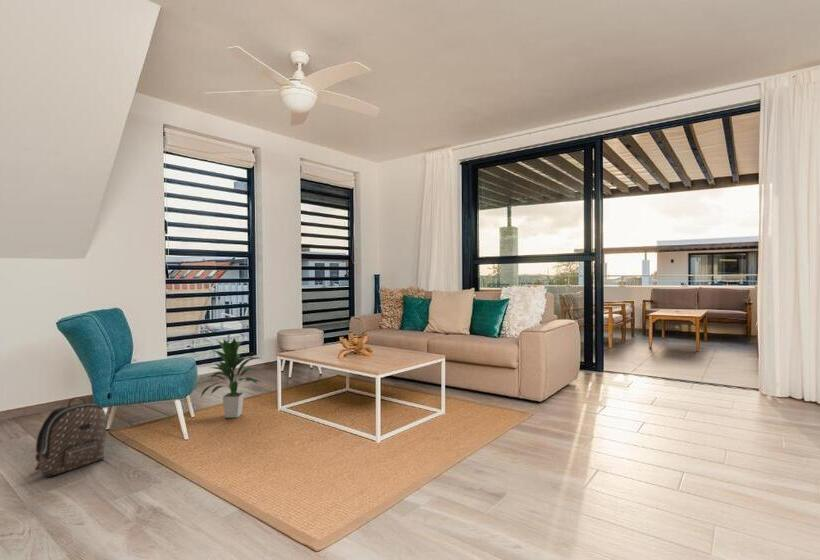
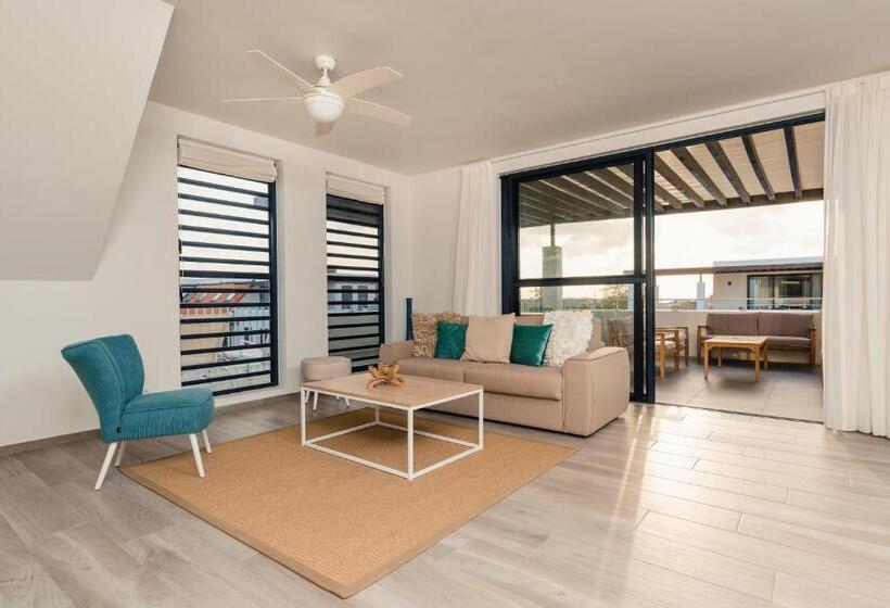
- backpack [34,396,107,478]
- indoor plant [199,337,265,419]
